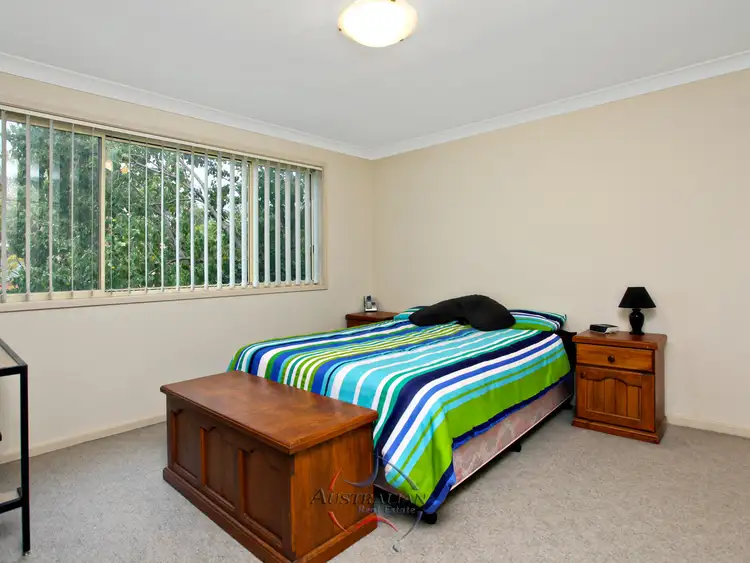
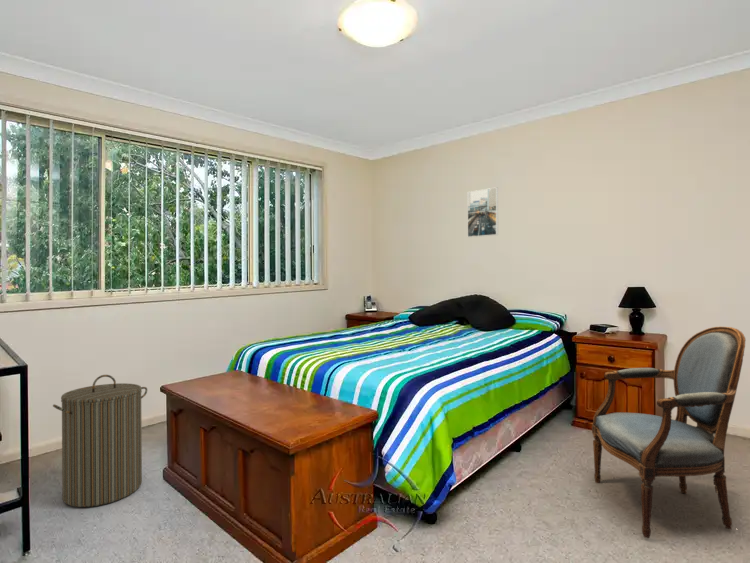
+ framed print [466,186,499,238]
+ laundry hamper [52,374,148,508]
+ armchair [591,325,747,539]
